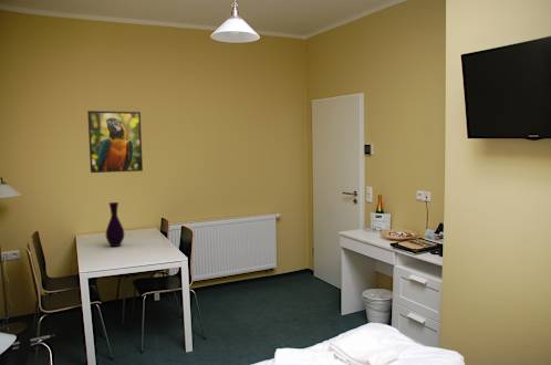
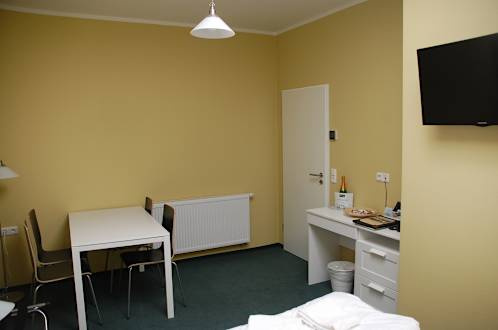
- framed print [86,109,144,174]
- vase [105,201,125,248]
